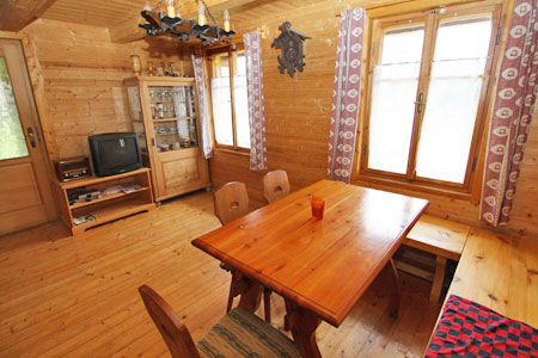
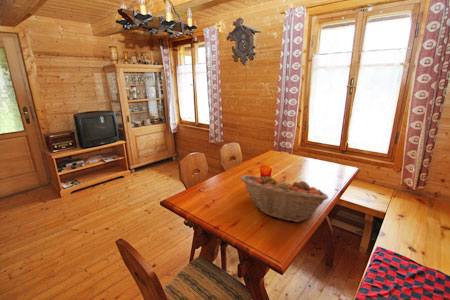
+ fruit basket [240,174,329,223]
